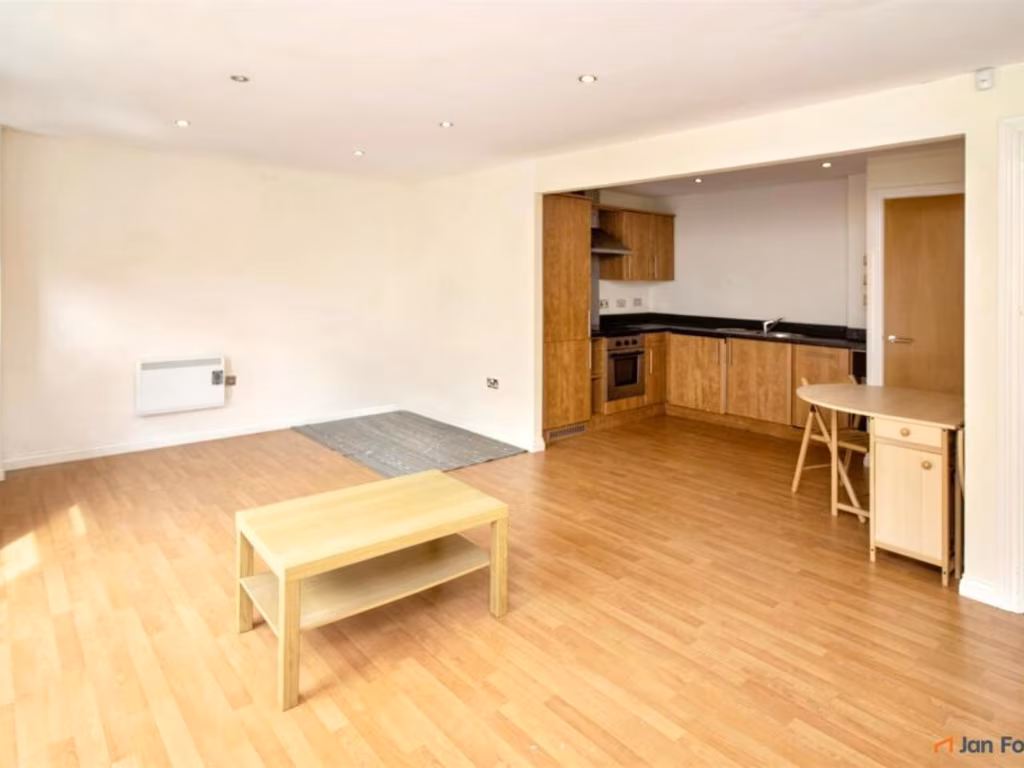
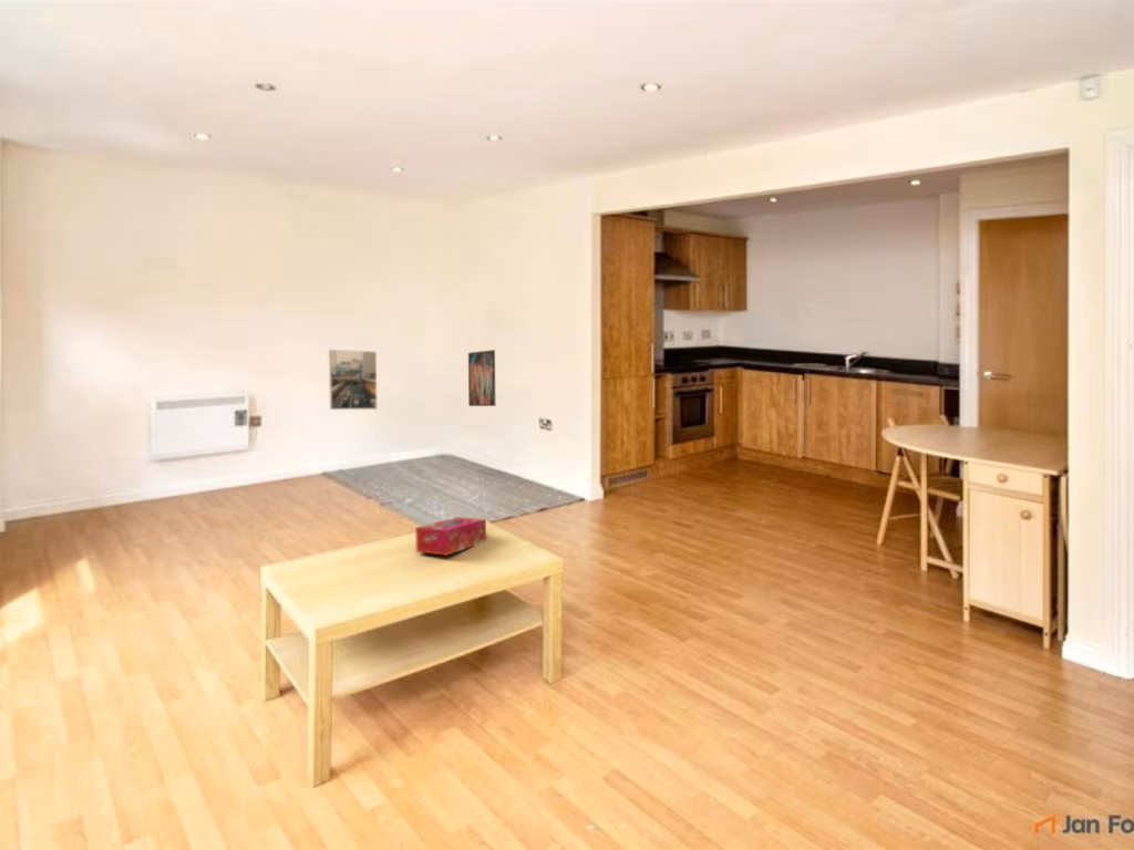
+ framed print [467,349,496,407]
+ tissue box [414,516,487,557]
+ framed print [328,349,379,411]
